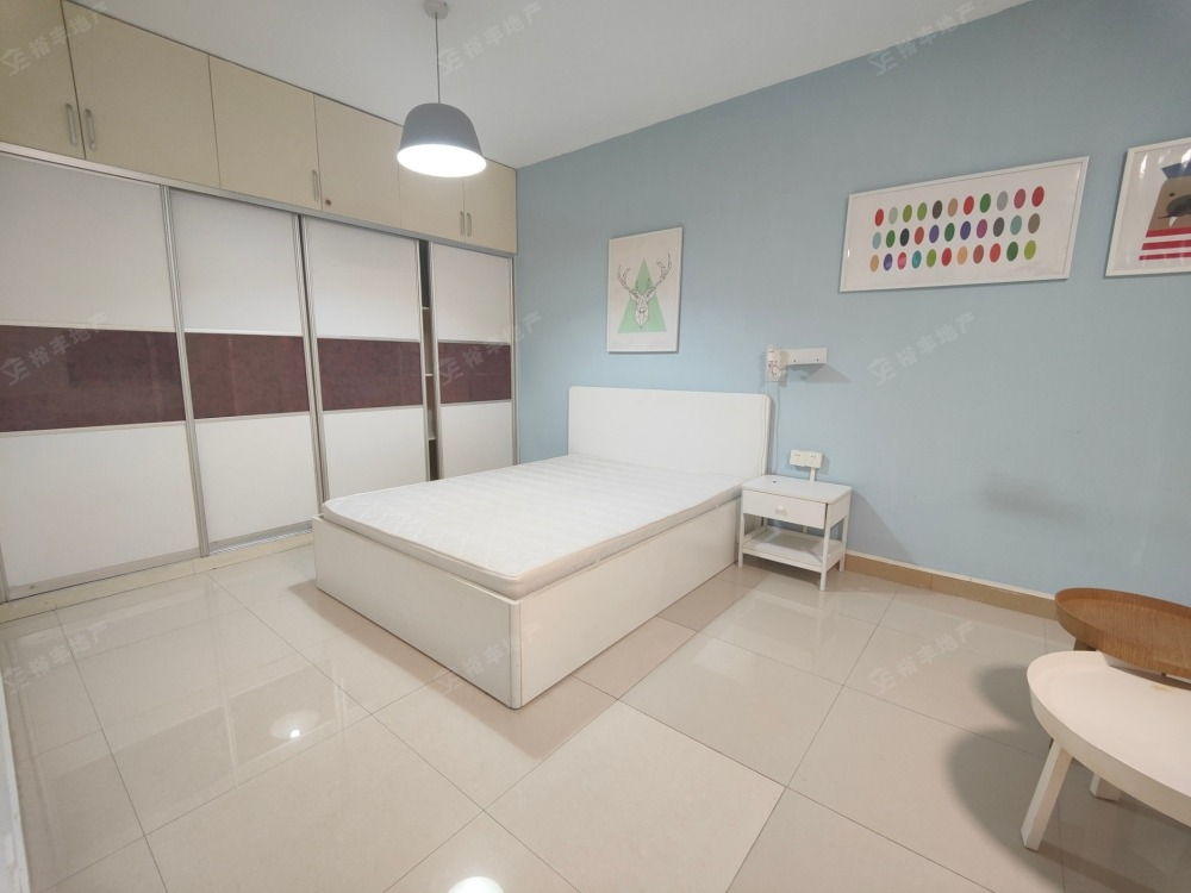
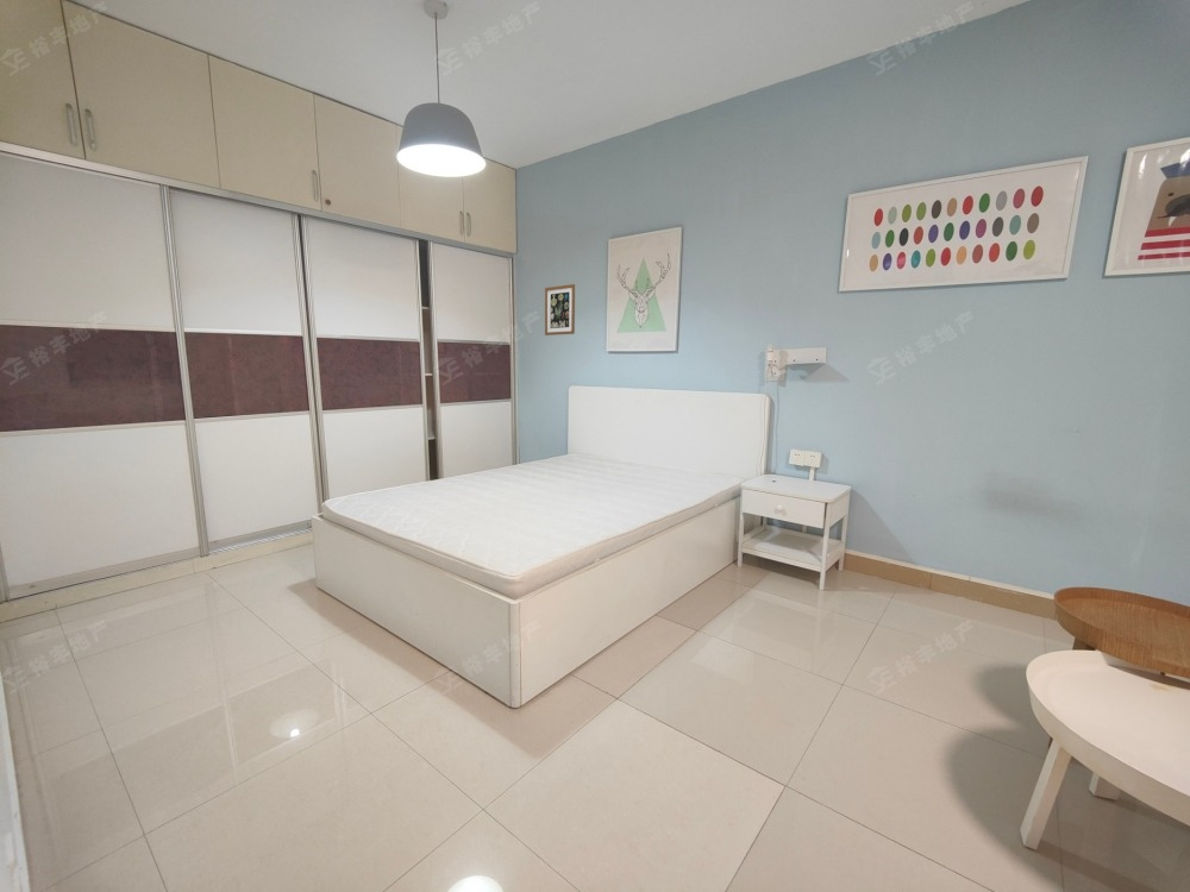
+ wall art [544,283,576,337]
